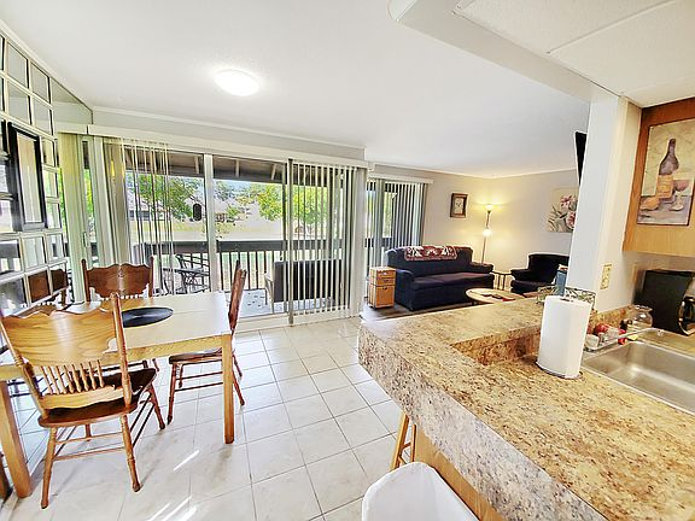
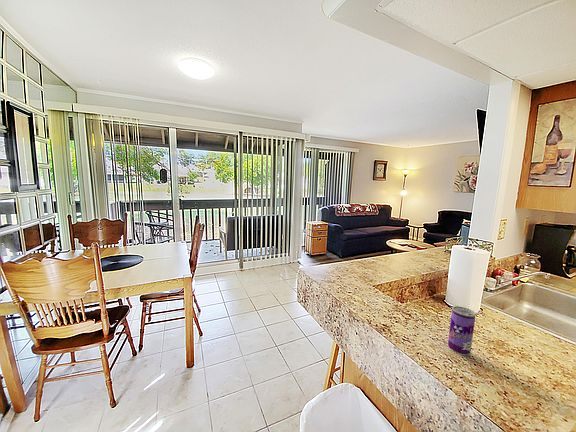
+ beverage can [447,305,477,357]
